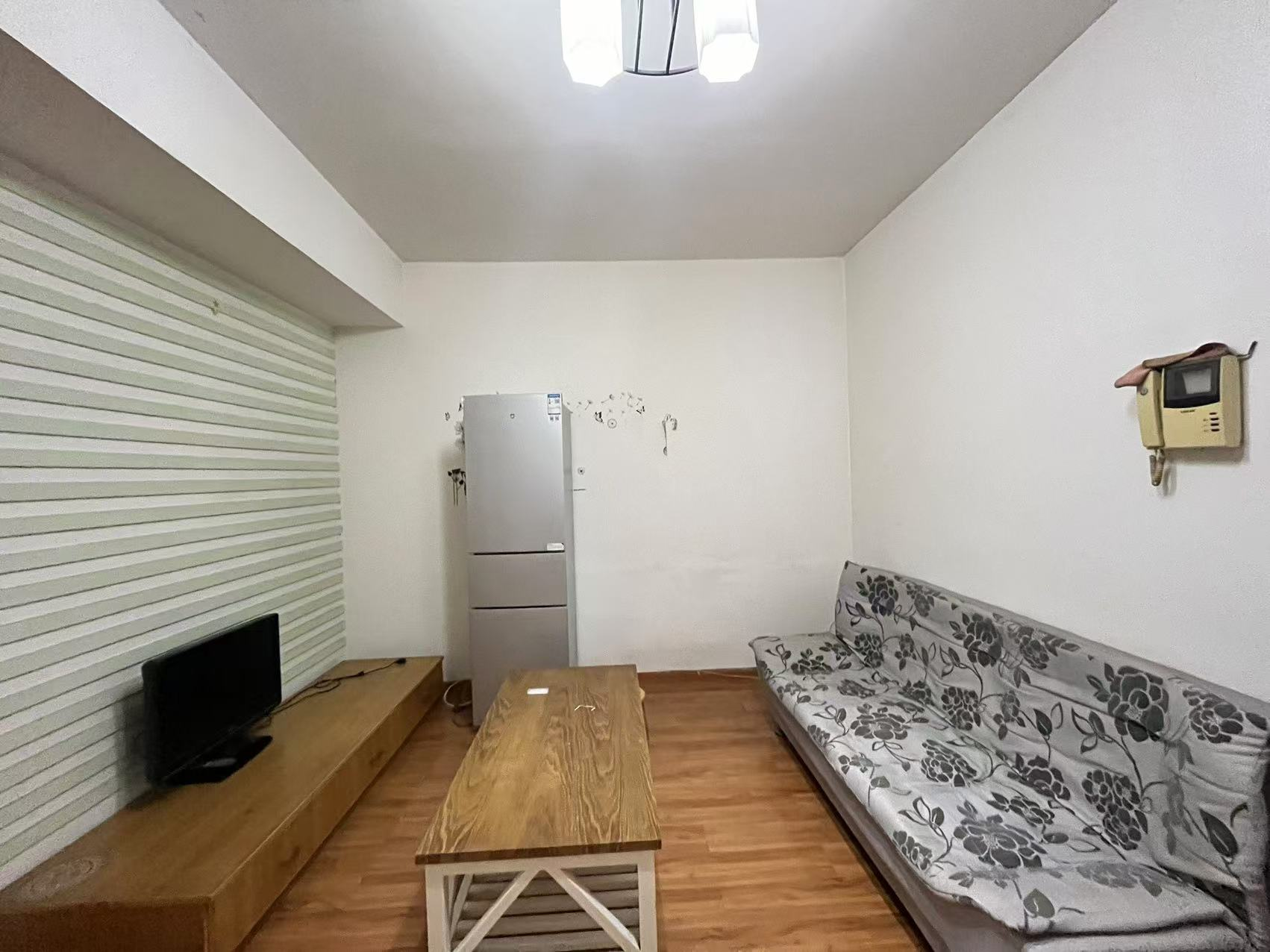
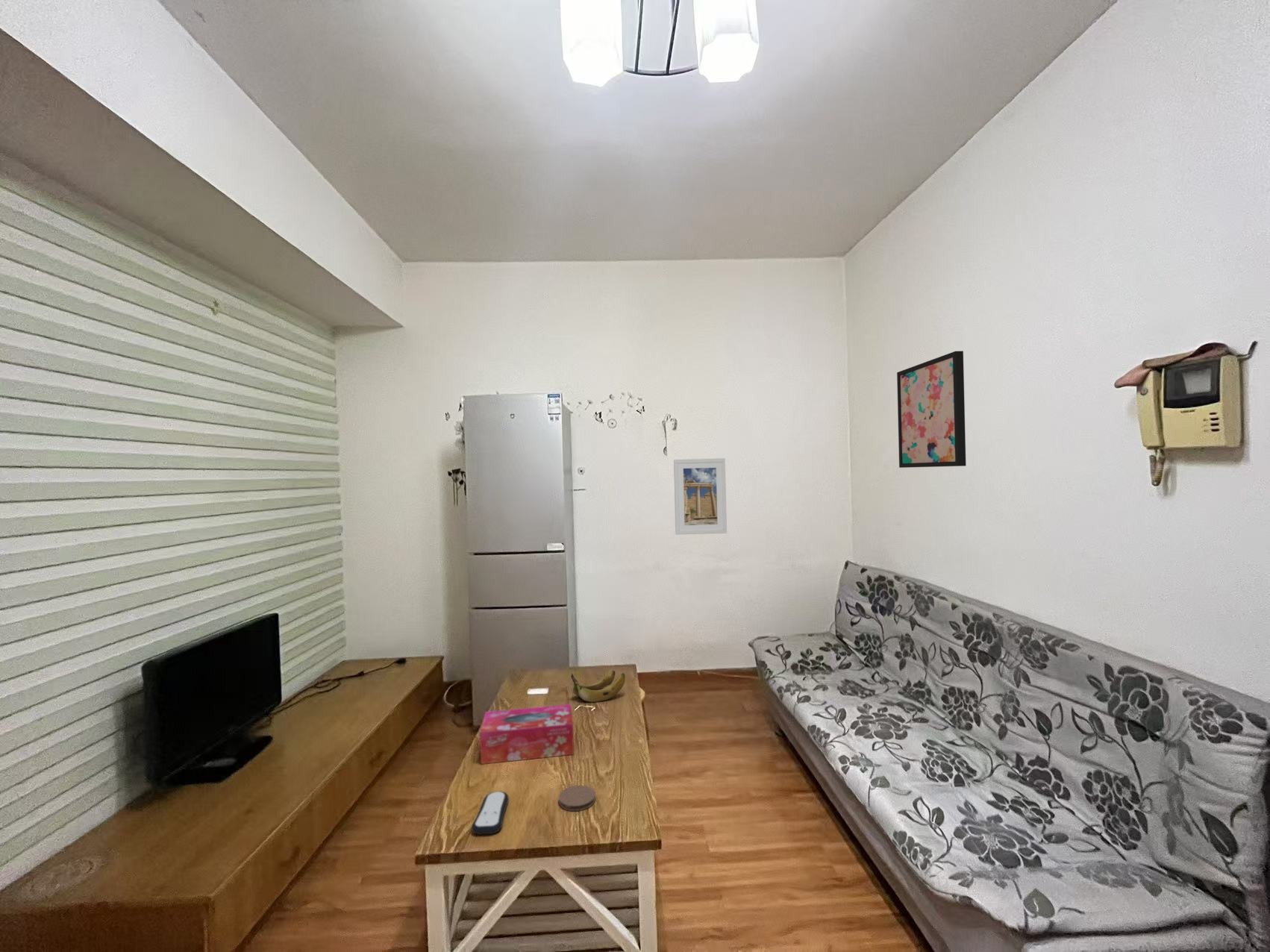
+ tissue box [479,704,575,765]
+ remote control [471,791,510,836]
+ coaster [558,784,596,812]
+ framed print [673,457,728,535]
+ banana [570,670,626,703]
+ wall art [896,350,967,469]
